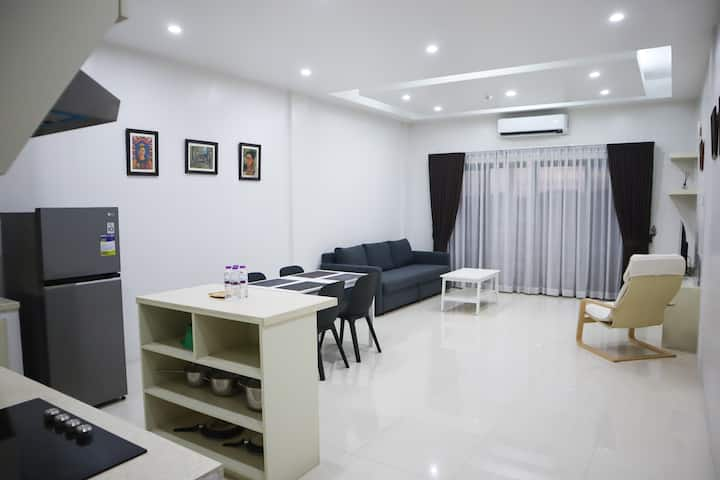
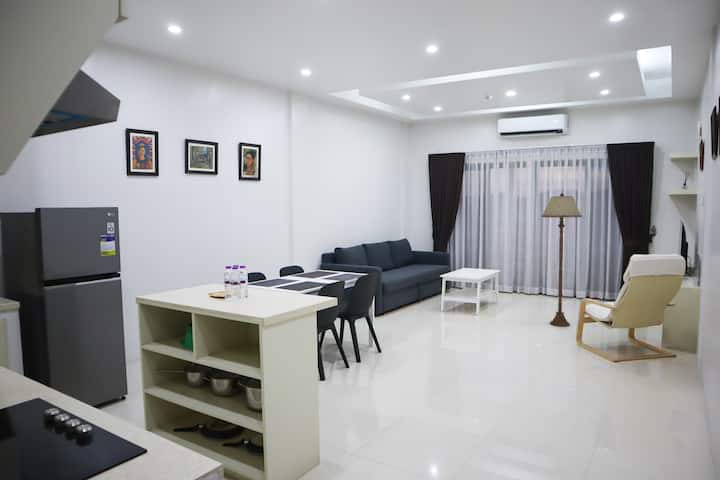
+ floor lamp [540,192,583,327]
